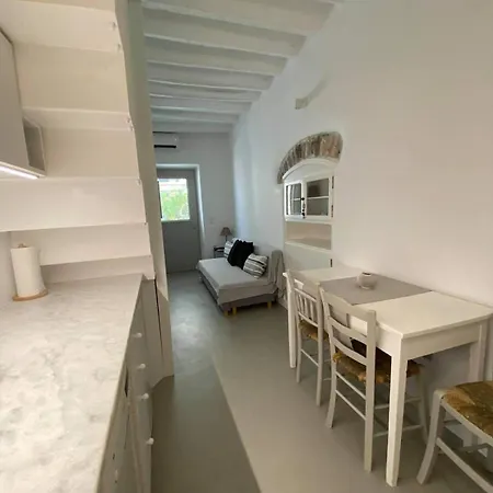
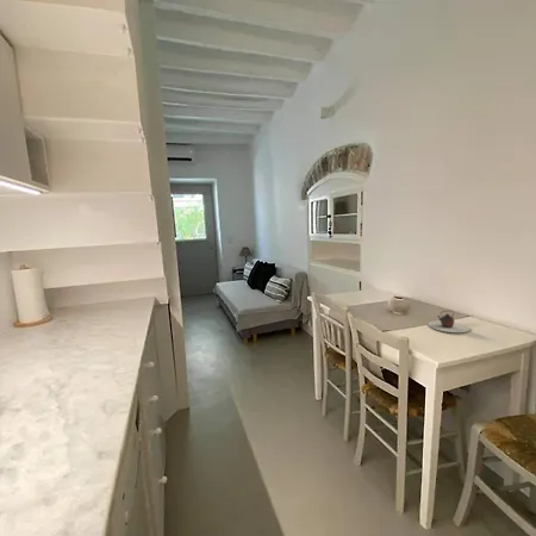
+ teapot [426,310,472,334]
